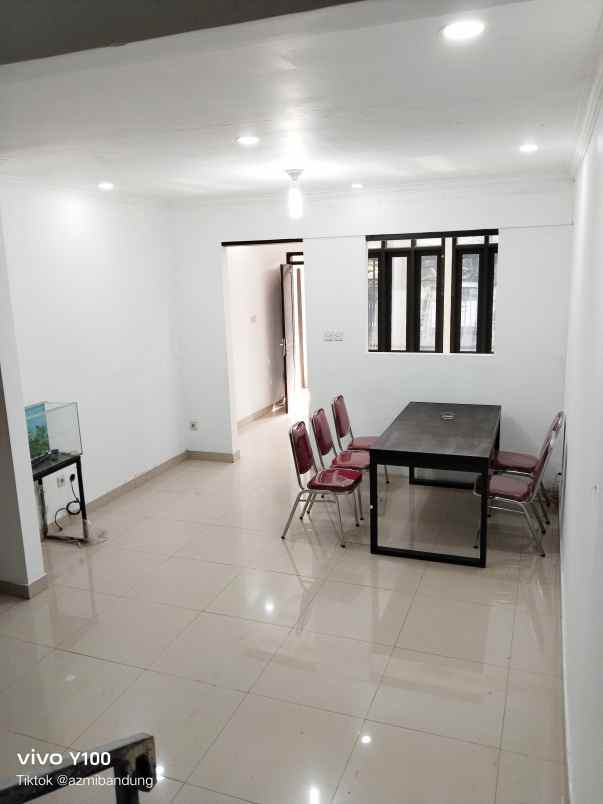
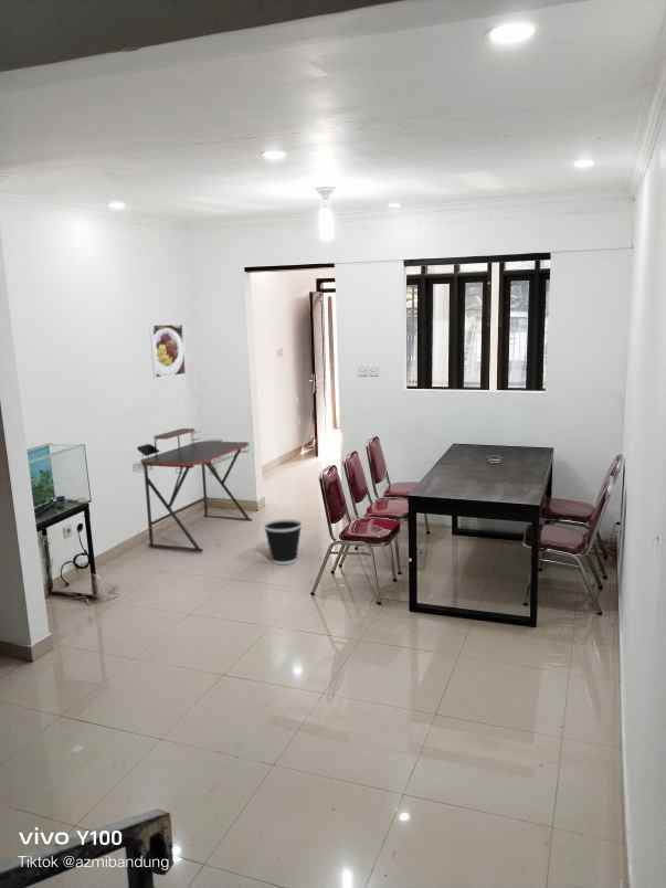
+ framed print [148,324,187,379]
+ wastebasket [263,518,303,565]
+ desk [131,427,253,553]
